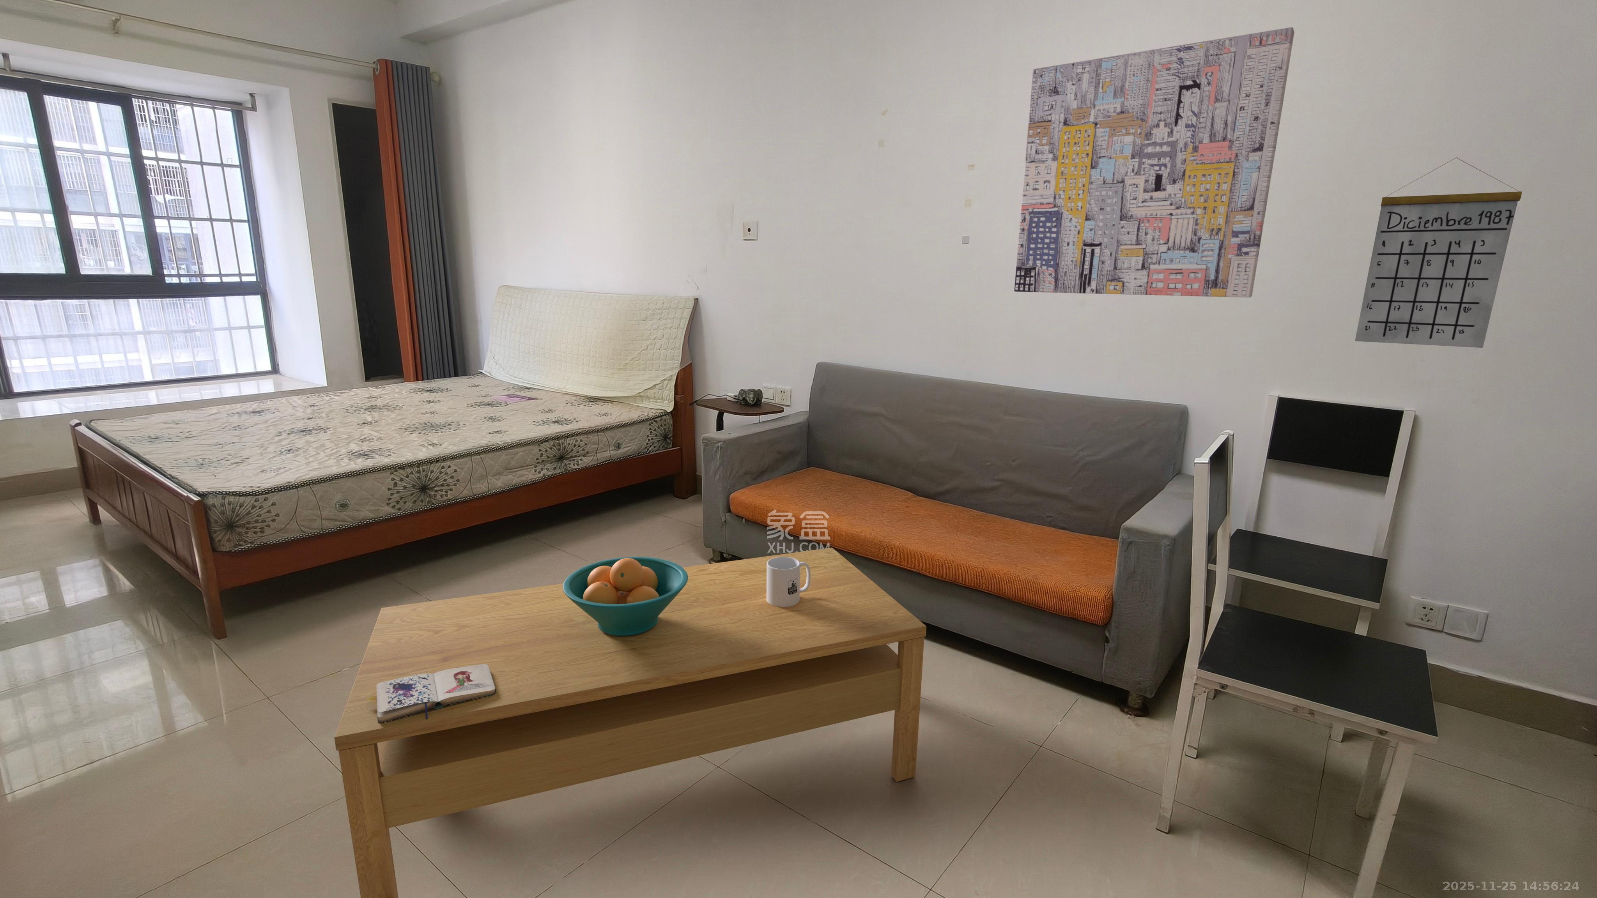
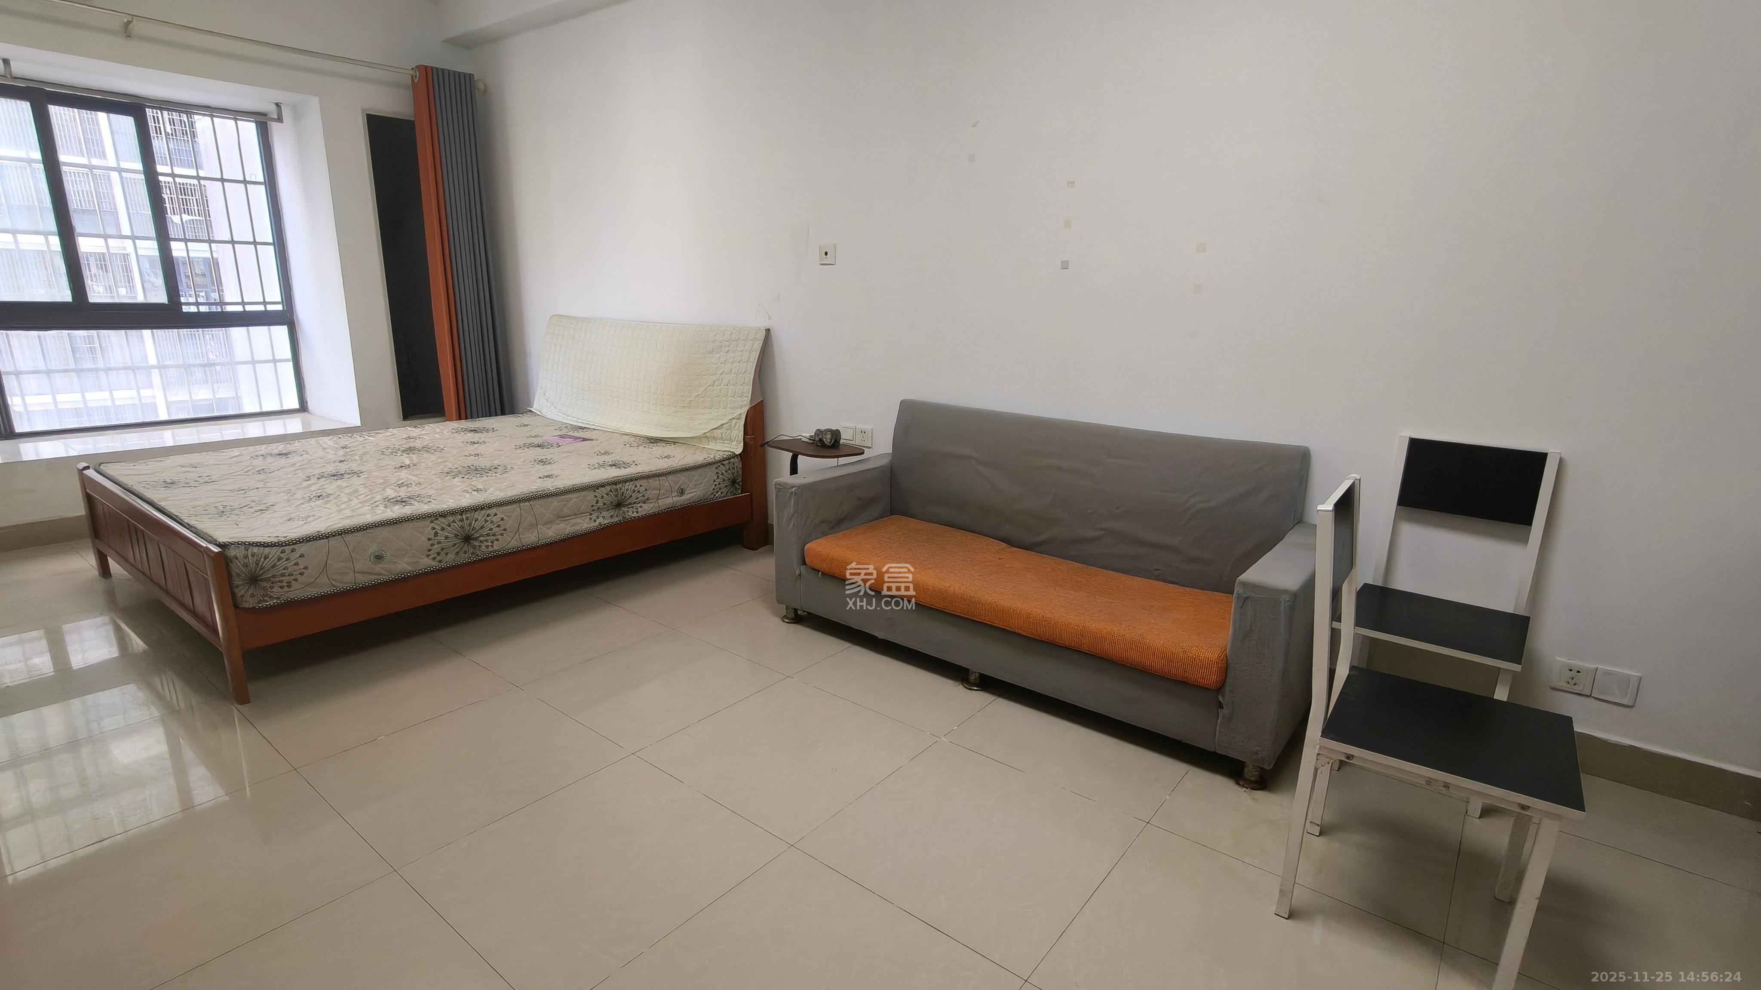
- paperback book [366,664,496,724]
- fruit bowl [563,557,688,636]
- calendar [1355,157,1522,348]
- coffee table [335,547,927,898]
- mug [767,557,811,607]
- wall art [1013,27,1295,298]
